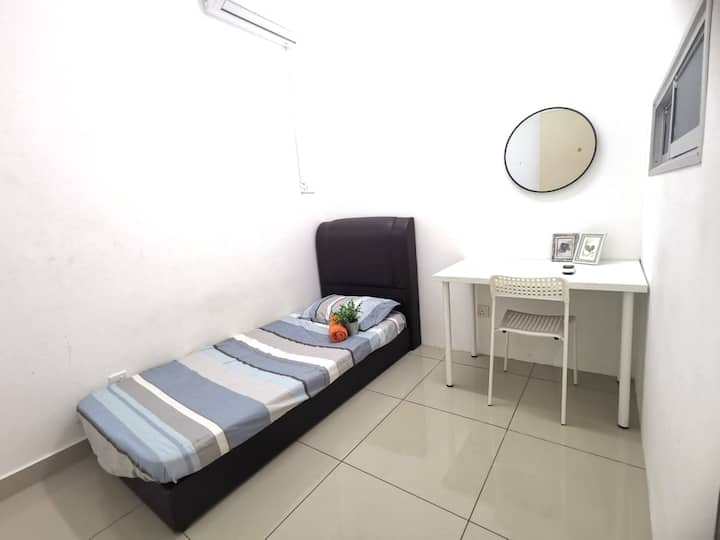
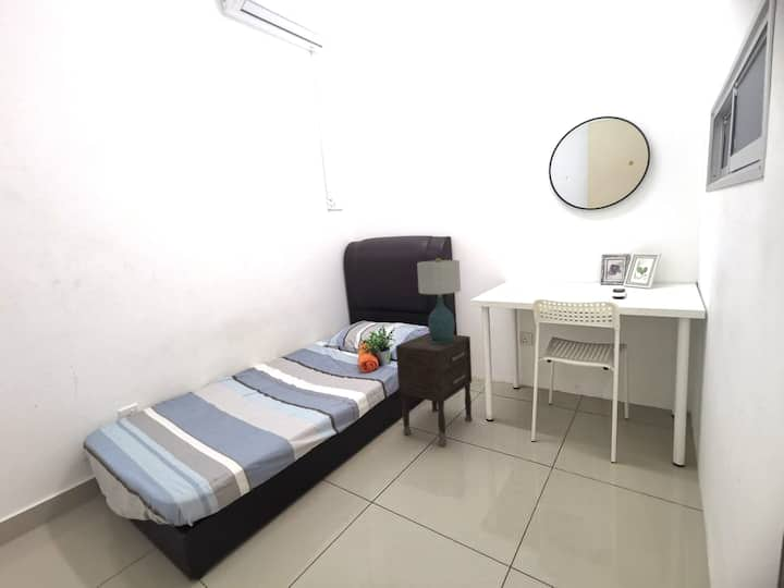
+ table lamp [416,257,462,344]
+ nightstand [395,332,474,446]
